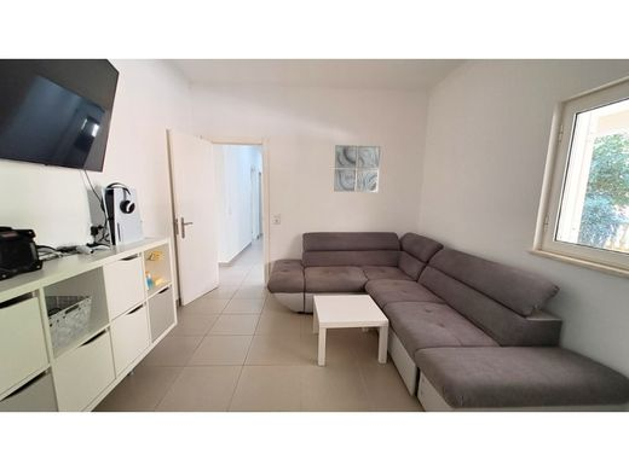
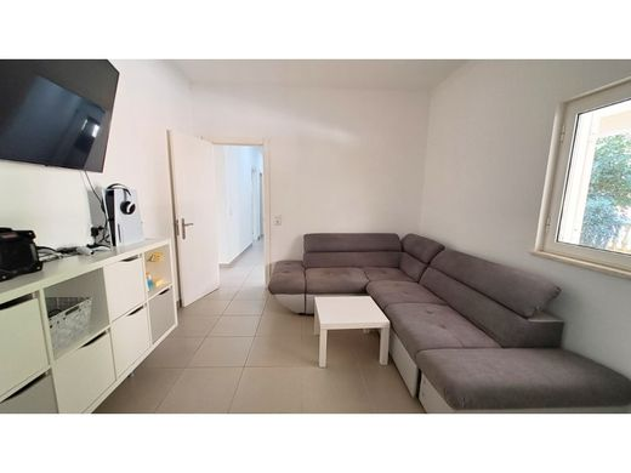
- wall art [333,144,381,193]
